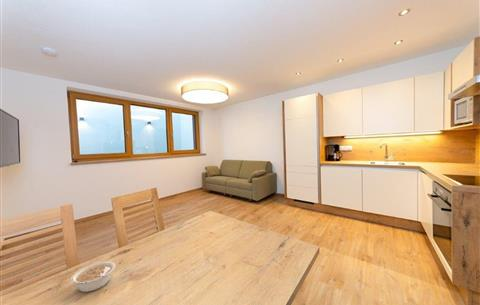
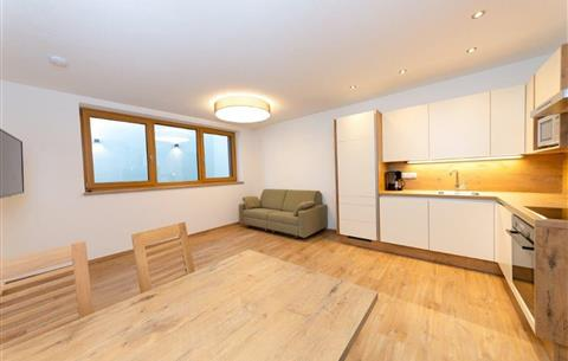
- legume [70,261,116,293]
